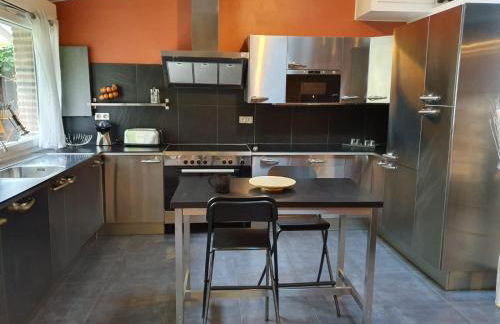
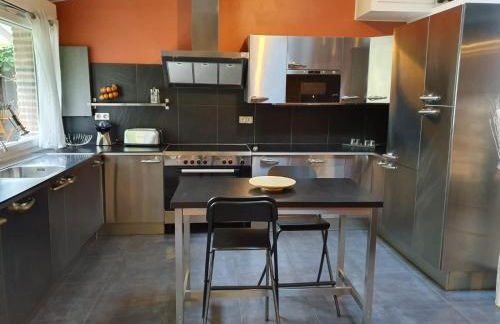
- mug [207,173,232,194]
